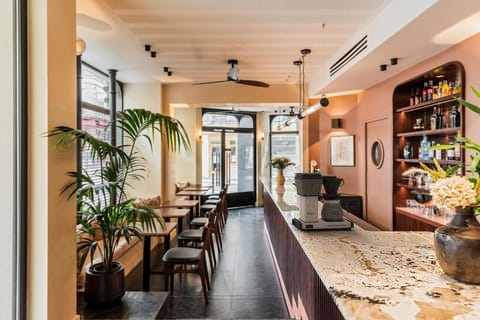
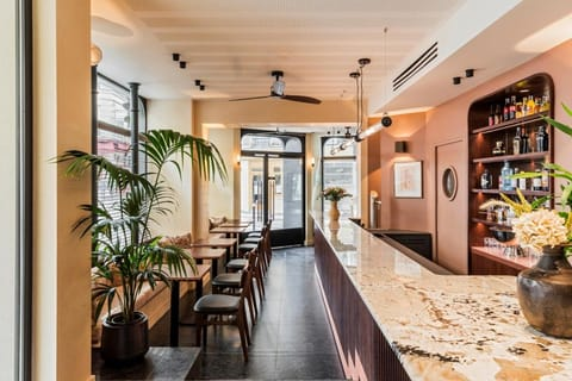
- coffee maker [291,172,355,232]
